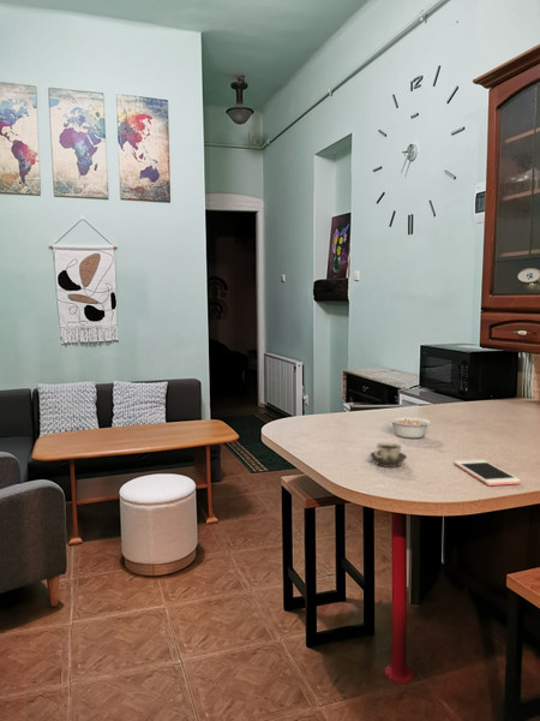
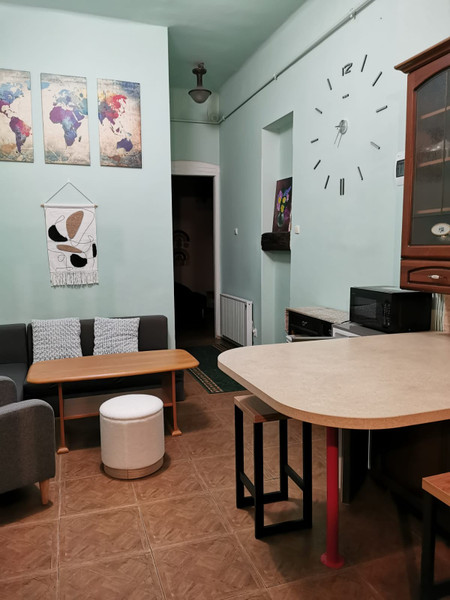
- cup [368,441,408,469]
- legume [388,416,432,440]
- cell phone [454,459,521,487]
